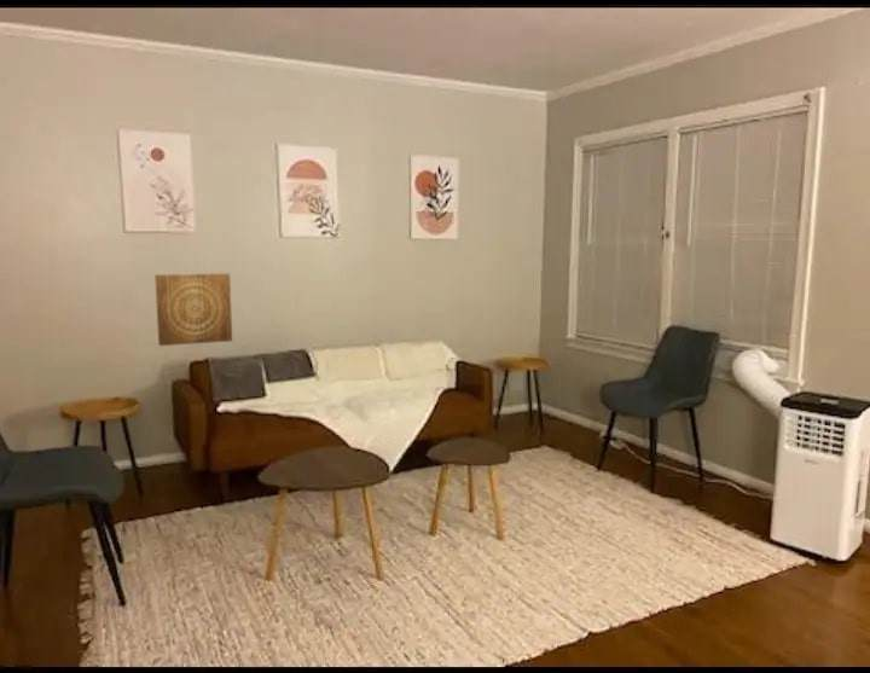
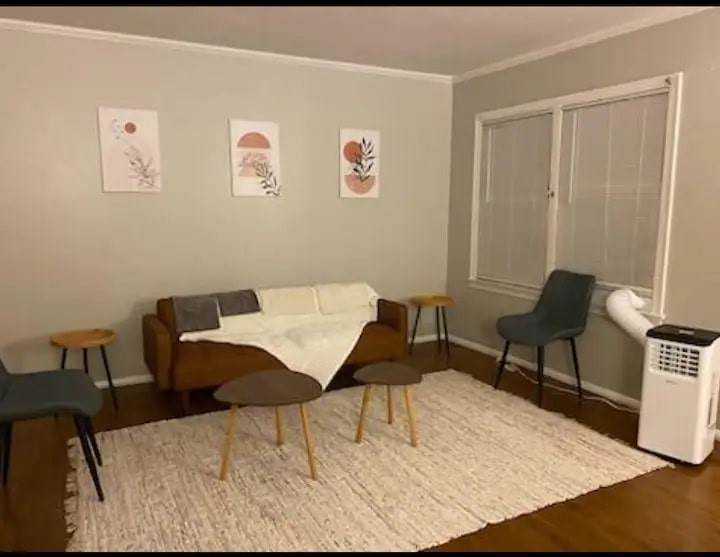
- wall art [153,272,233,347]
